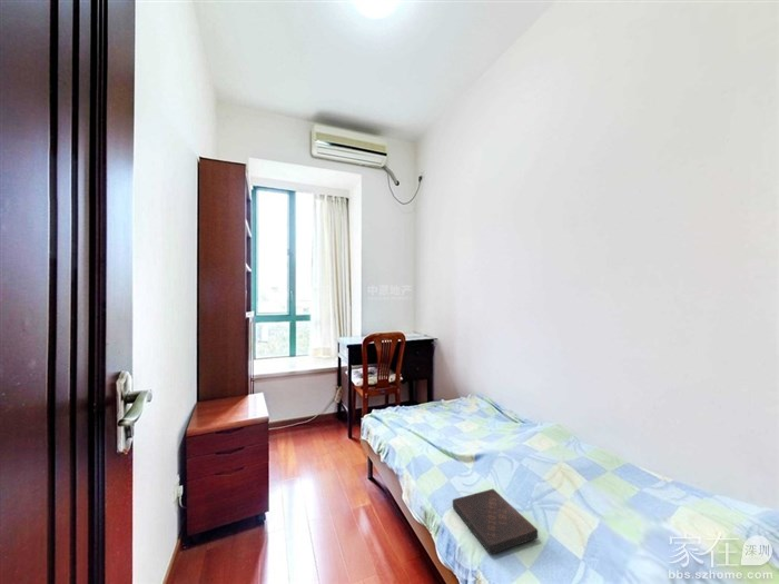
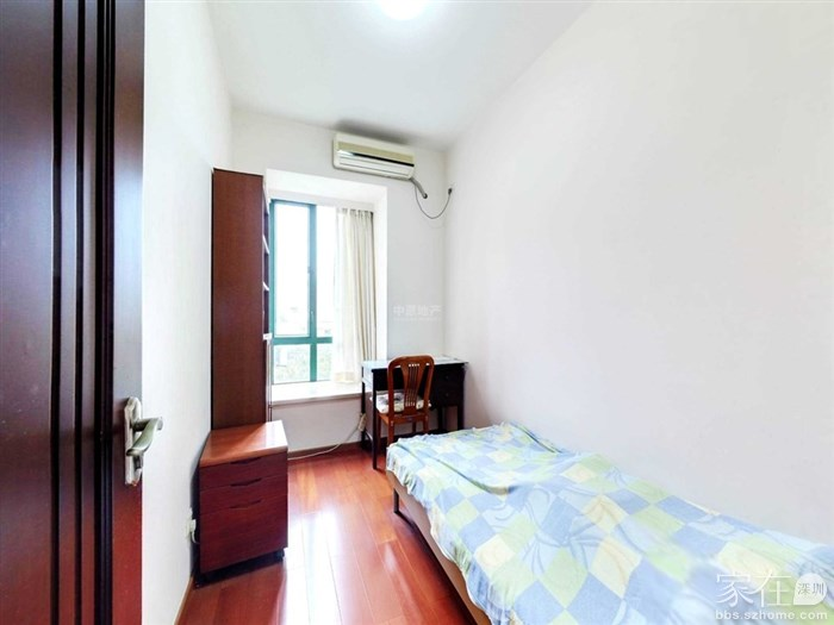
- book [452,488,539,556]
